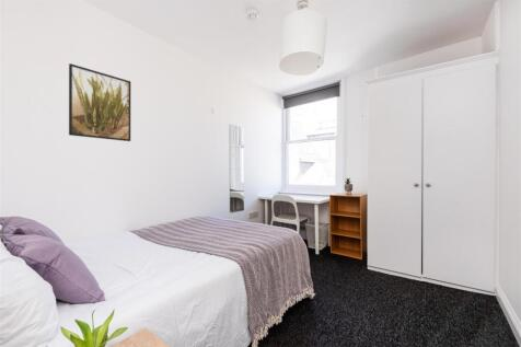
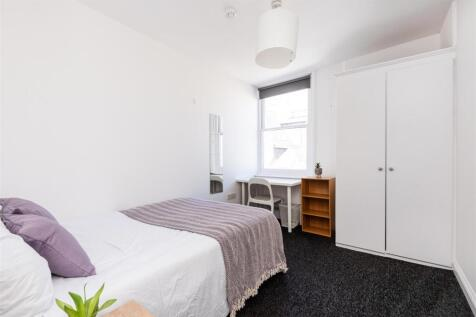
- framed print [68,62,131,142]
